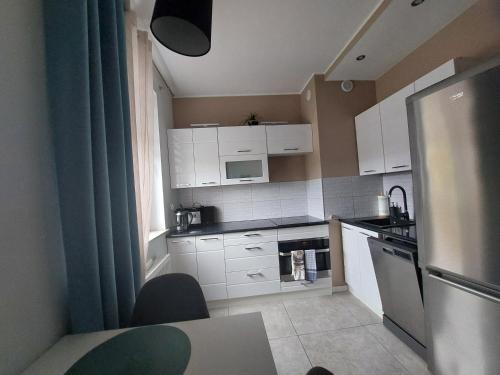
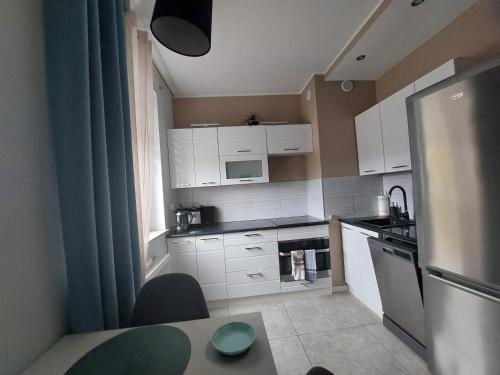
+ saucer [211,321,257,356]
